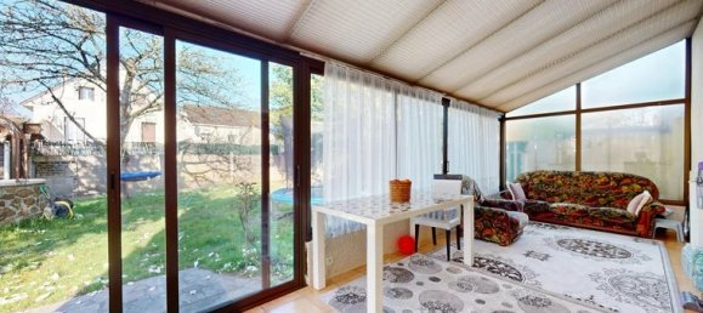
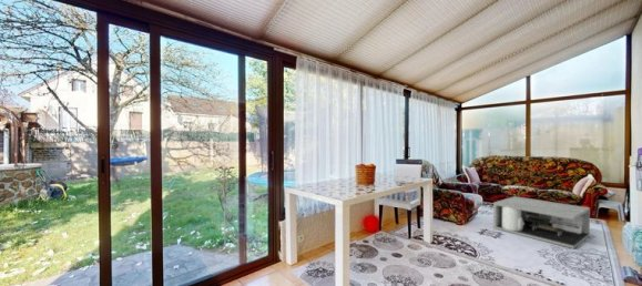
+ coffee table [492,195,591,249]
